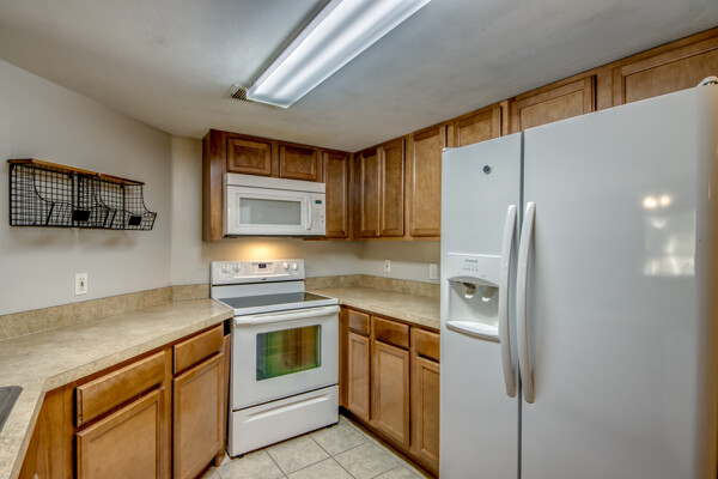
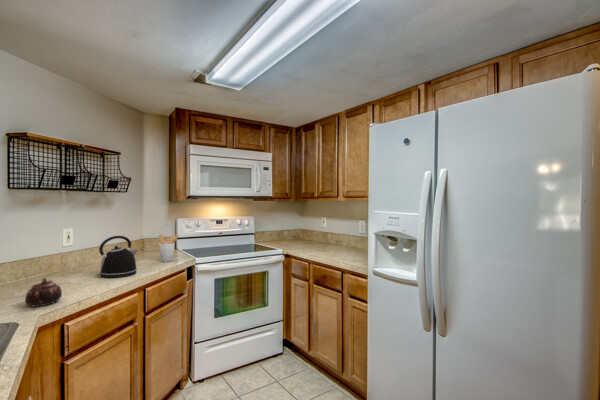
+ utensil holder [158,233,180,263]
+ kettle [96,235,139,279]
+ teapot [24,277,63,308]
